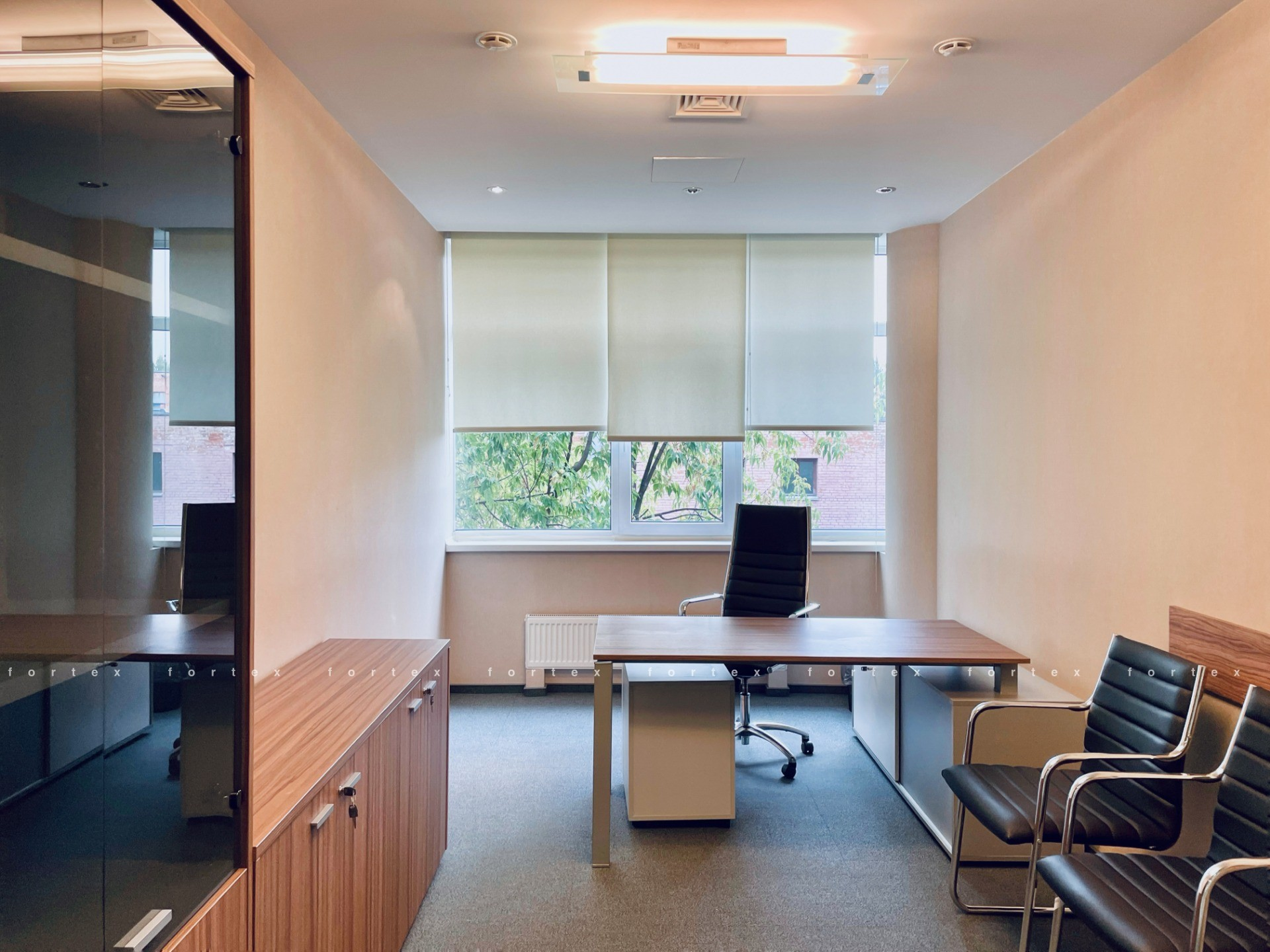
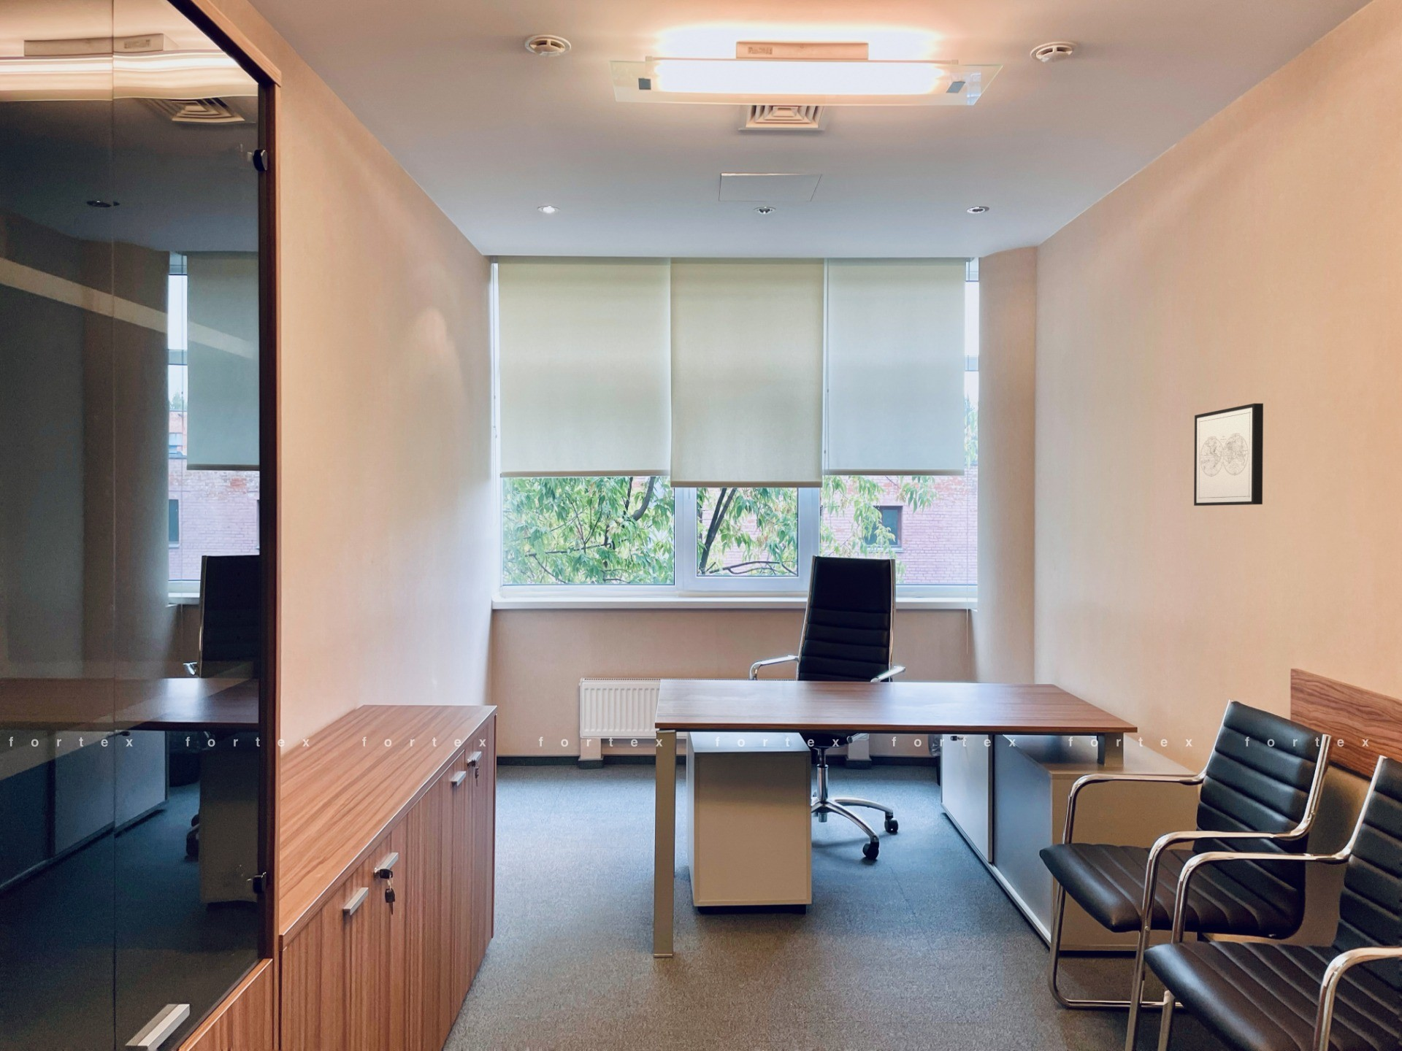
+ wall art [1193,403,1264,507]
